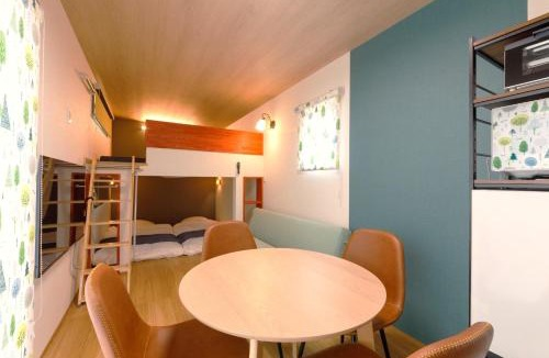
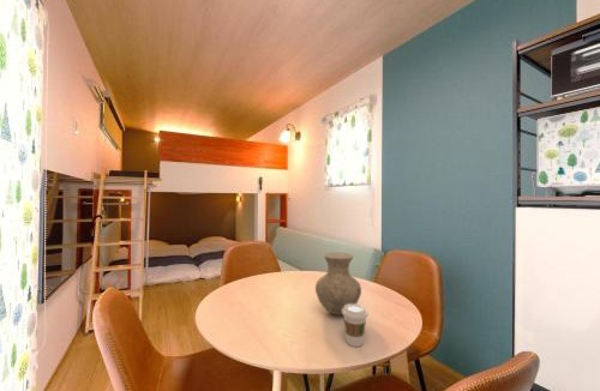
+ vase [314,251,362,315]
+ coffee cup [342,303,370,348]
